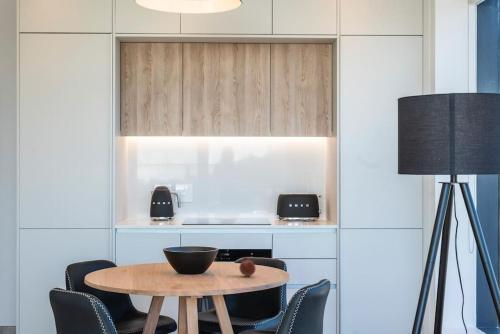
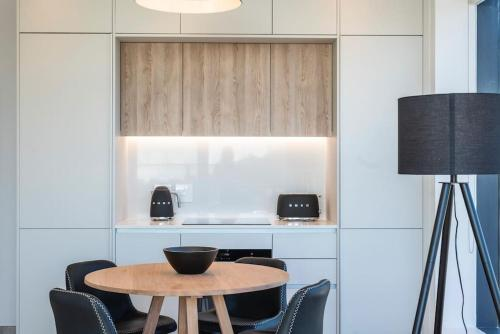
- fruit [238,256,257,278]
